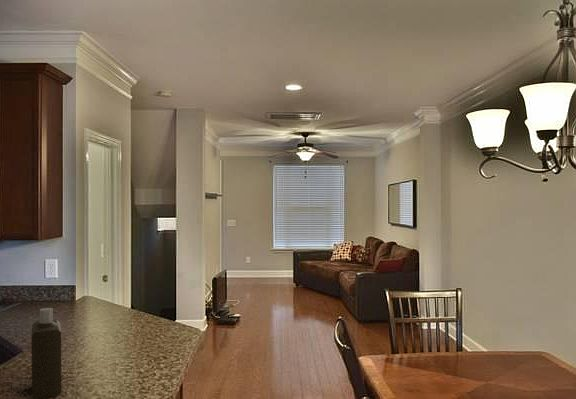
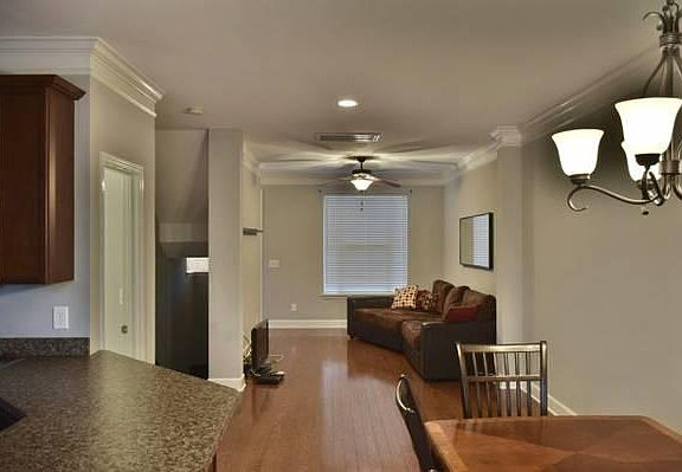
- bottle [31,307,62,399]
